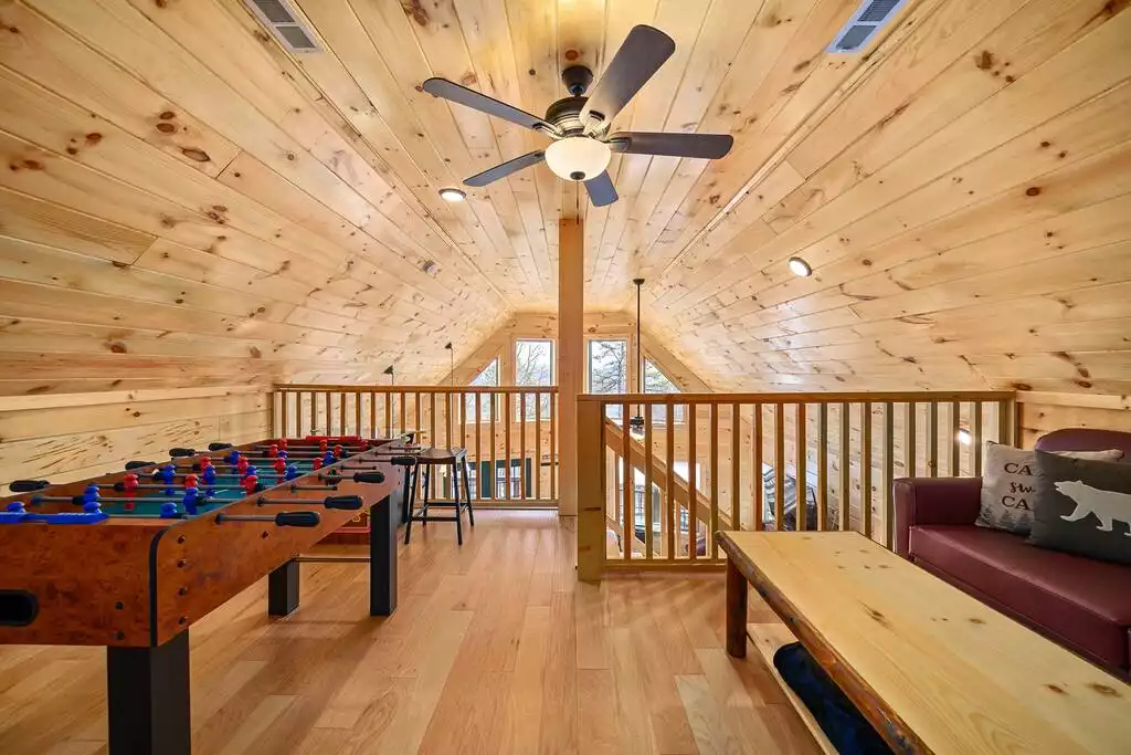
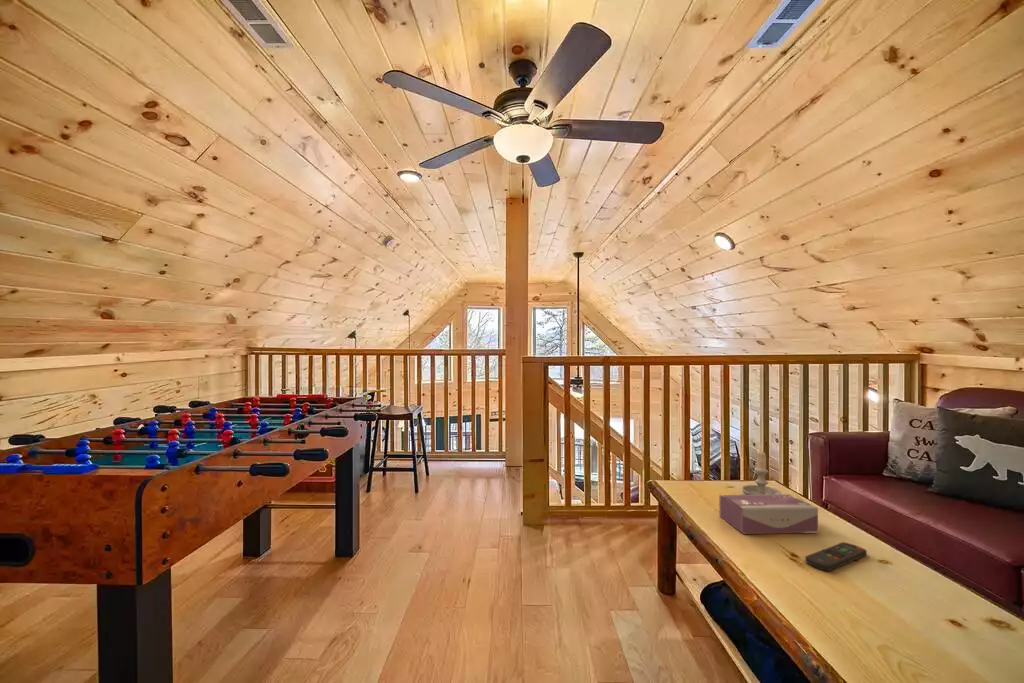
+ tissue box [718,493,819,535]
+ candle [741,448,782,495]
+ remote control [804,541,868,572]
